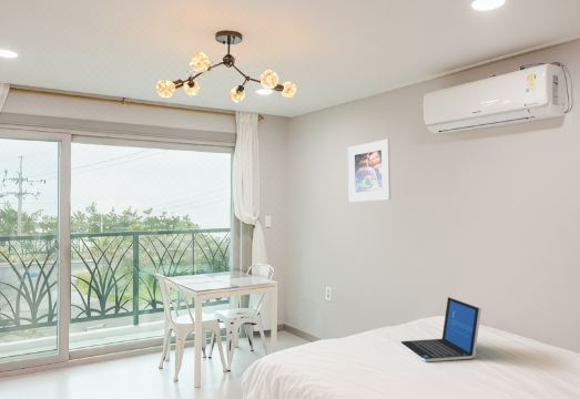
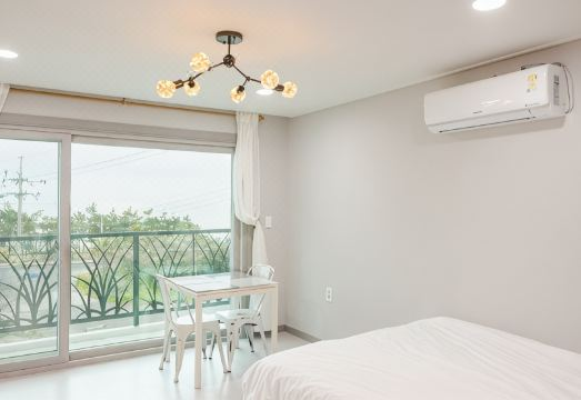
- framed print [347,137,391,203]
- laptop [399,296,482,362]
